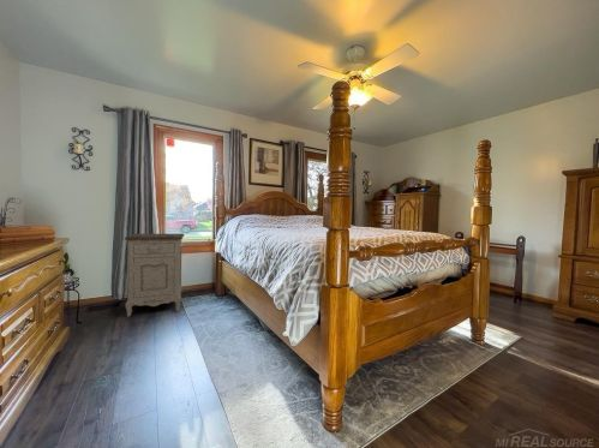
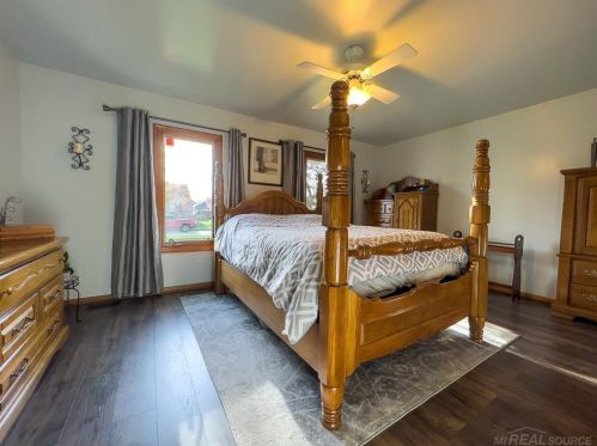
- nightstand [124,233,185,318]
